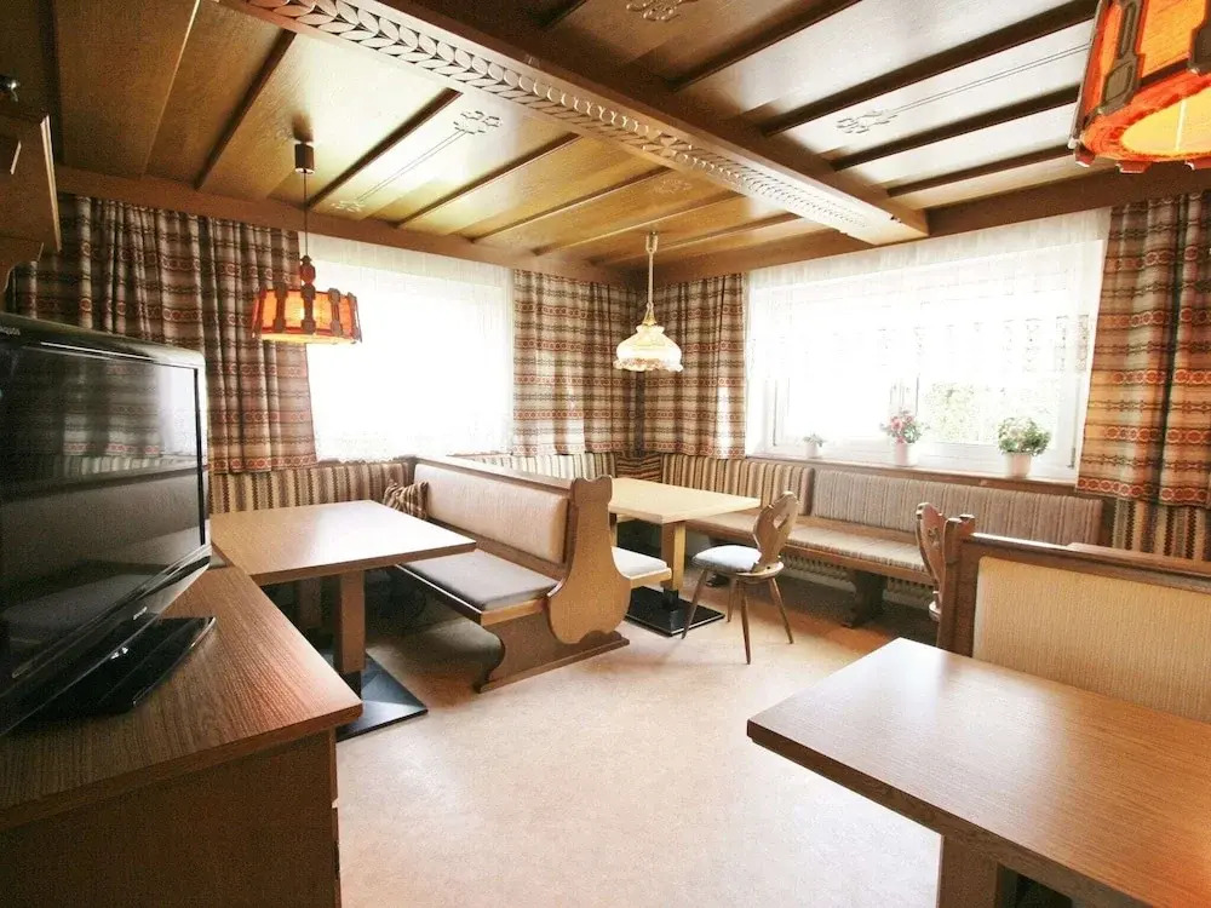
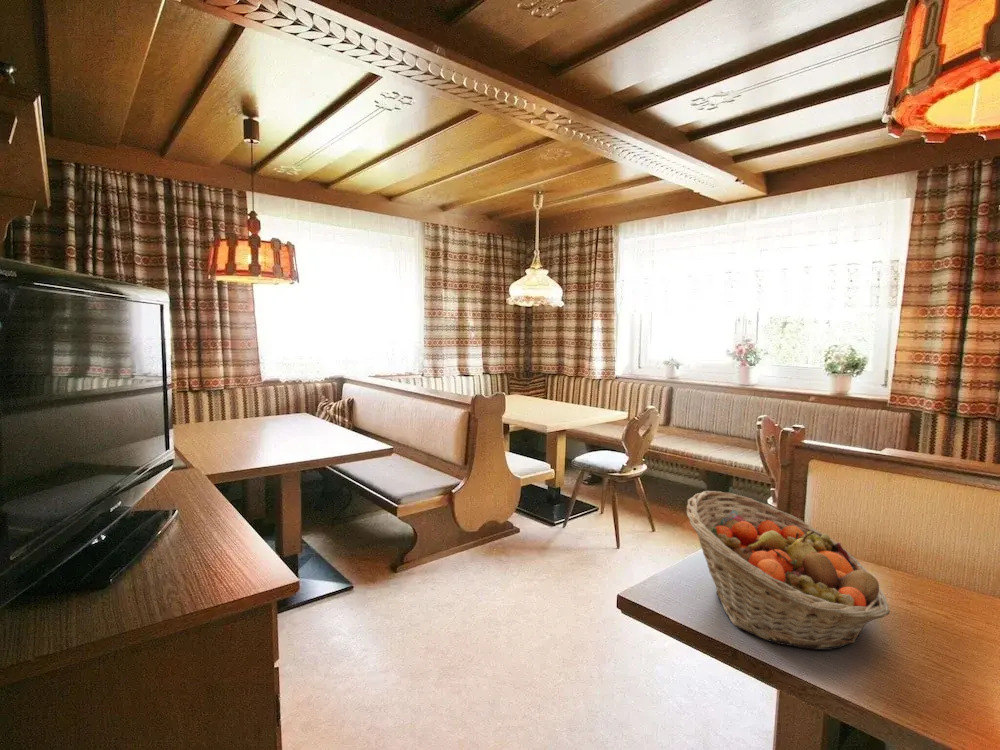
+ fruit basket [686,490,890,651]
